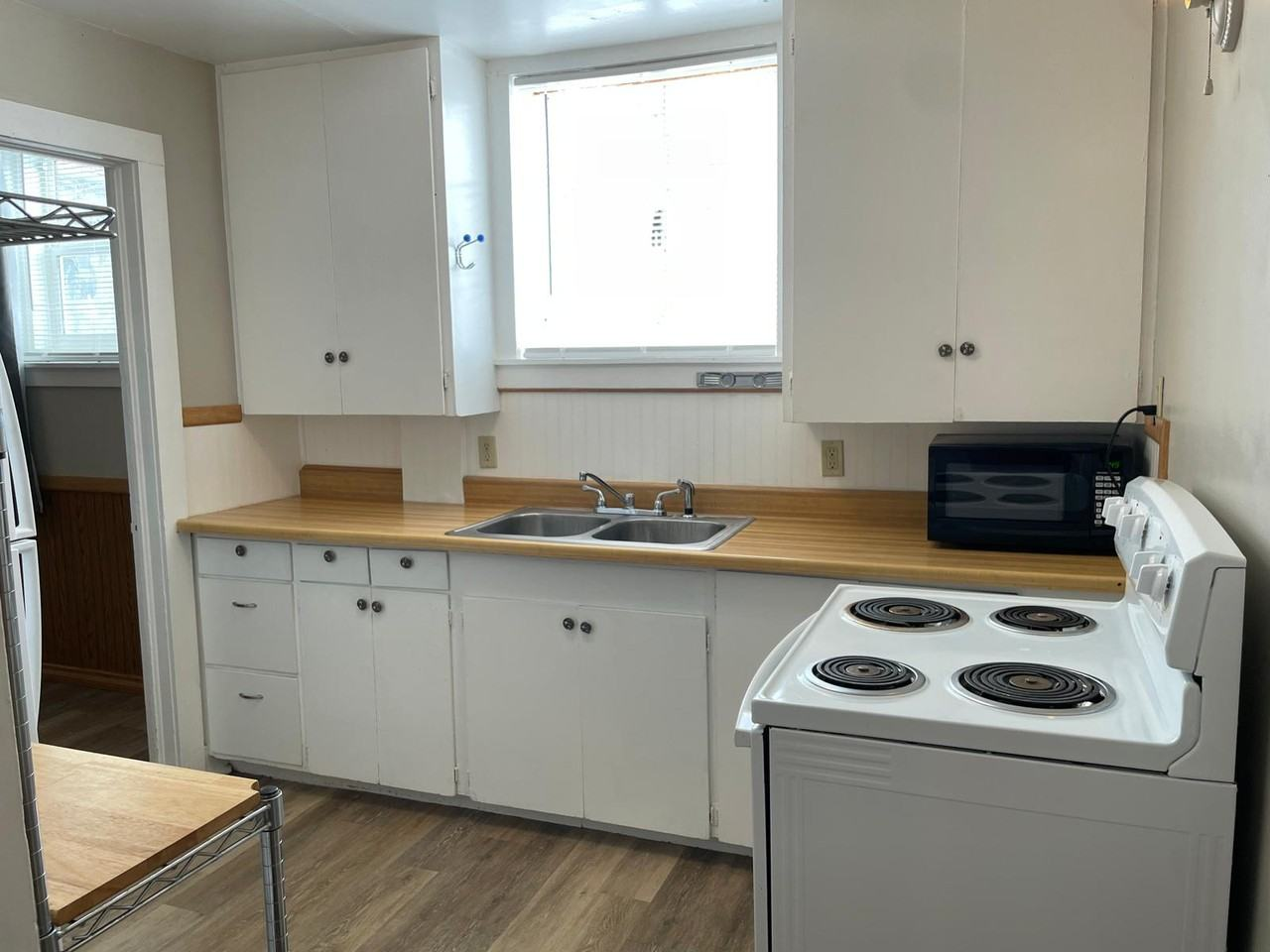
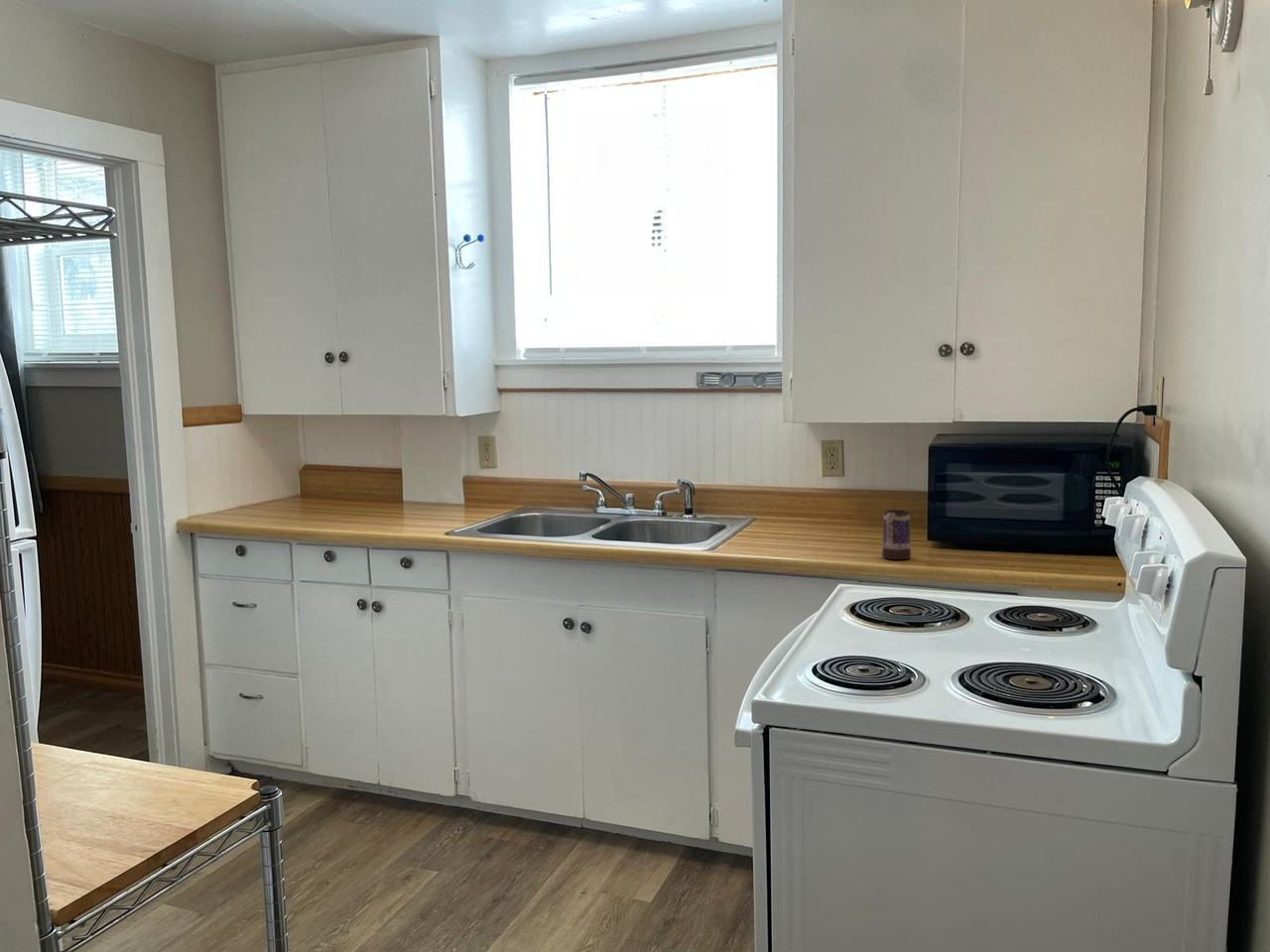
+ mug [881,509,912,560]
